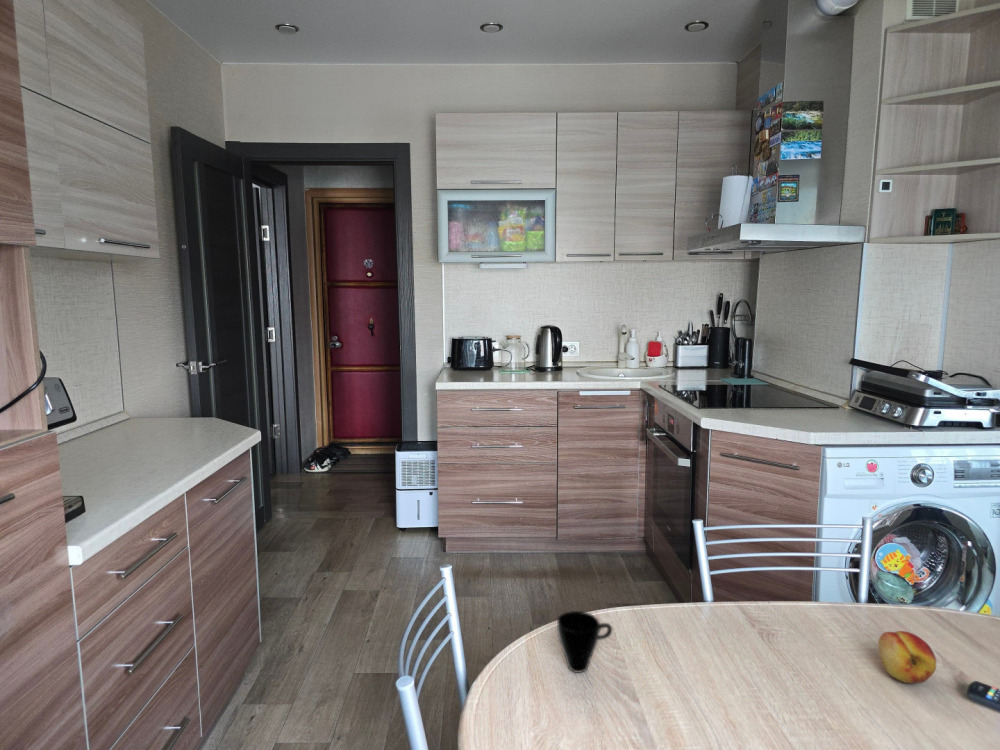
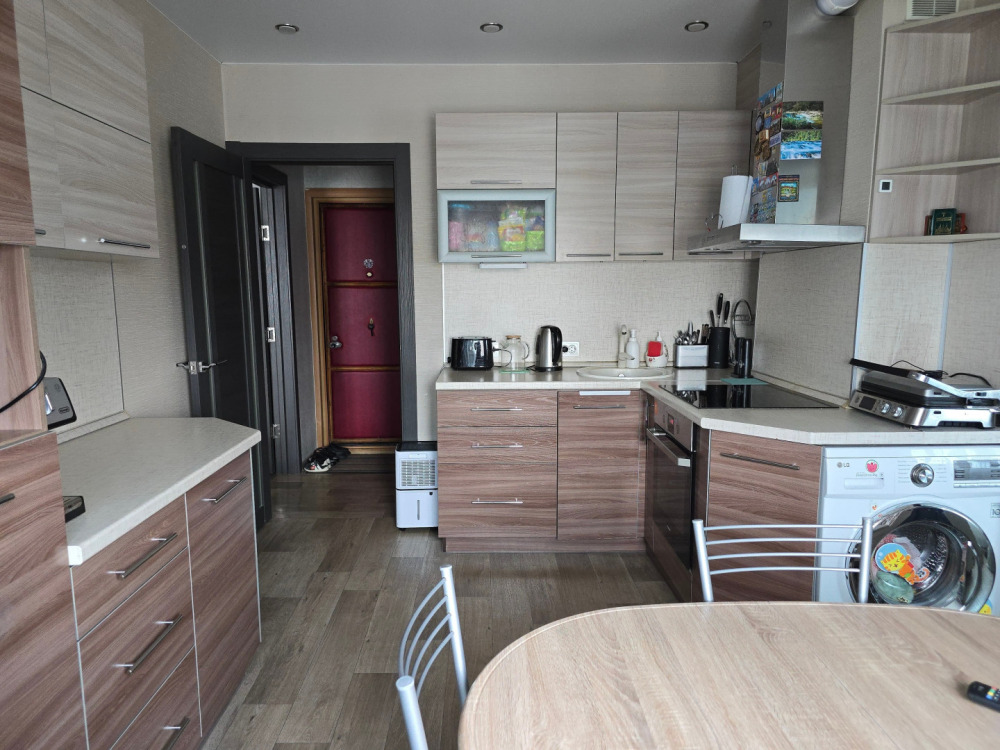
- cup [556,610,613,674]
- fruit [877,630,937,684]
